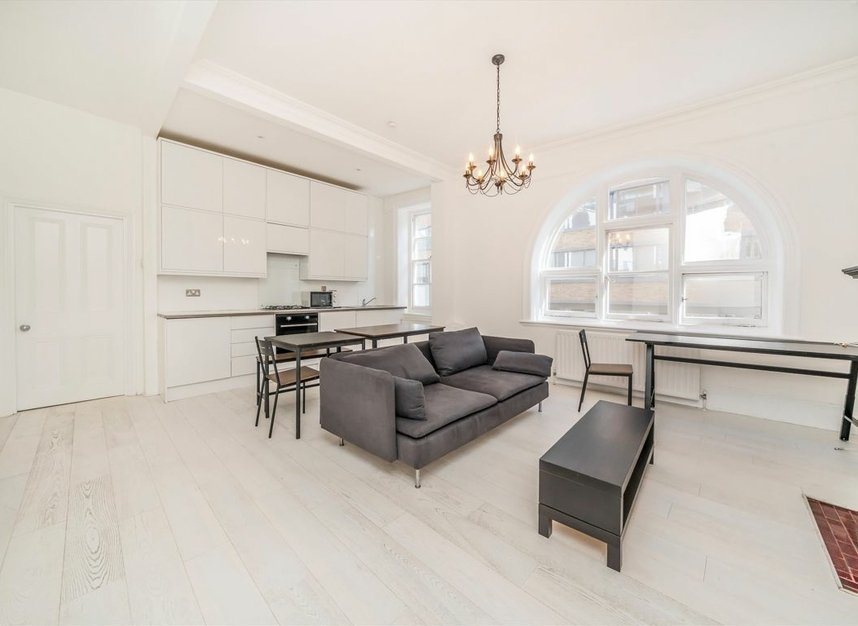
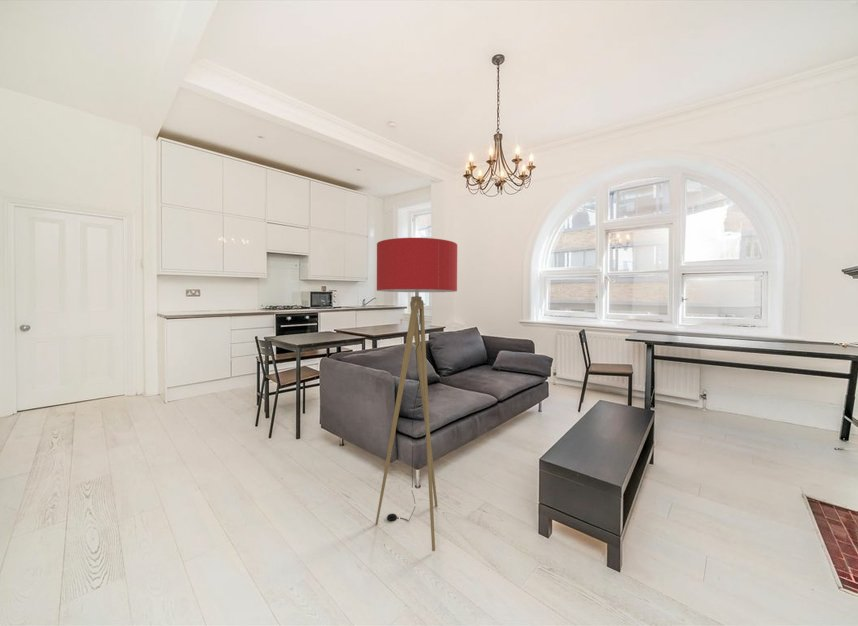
+ floor lamp [375,237,458,552]
